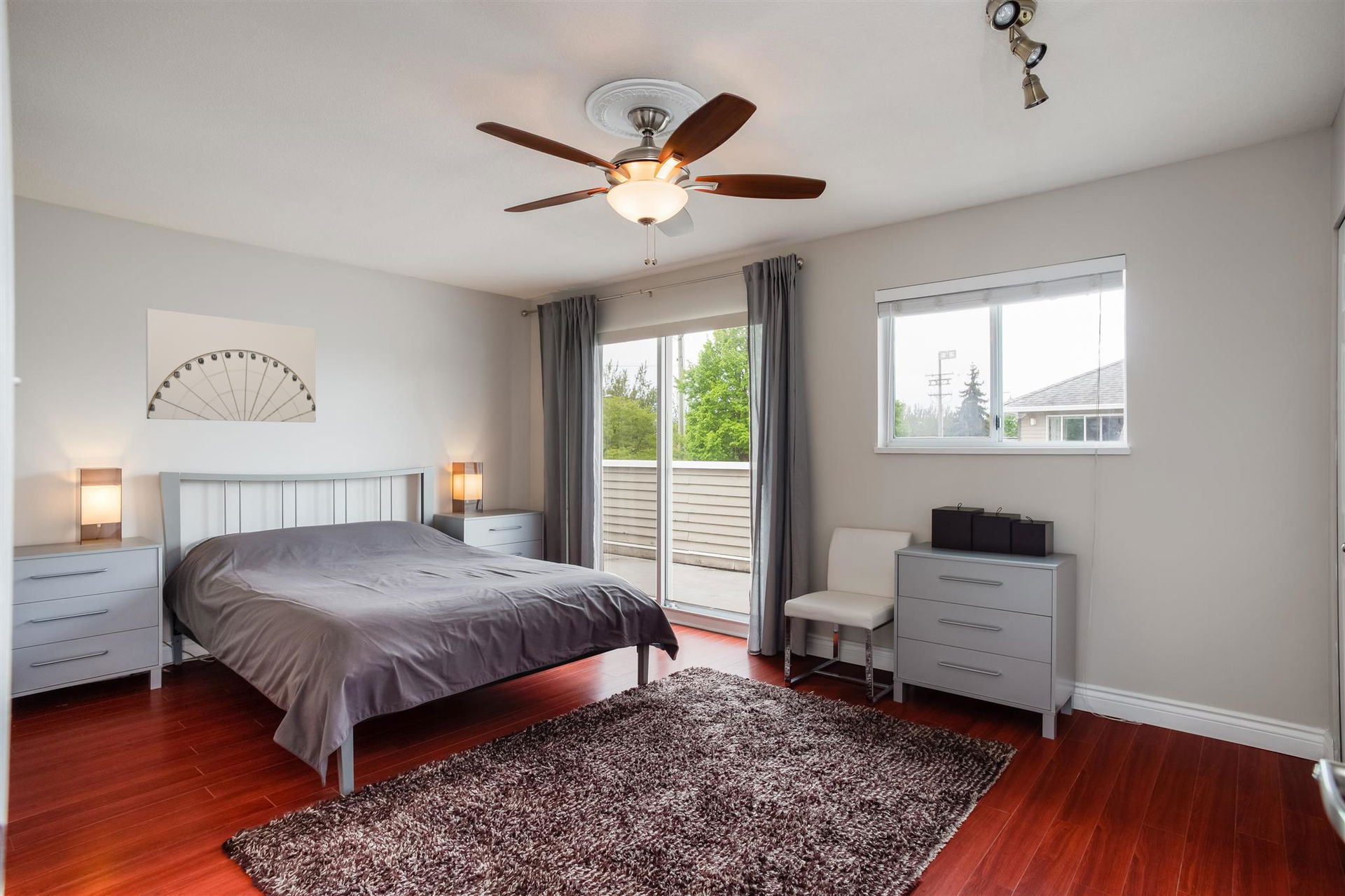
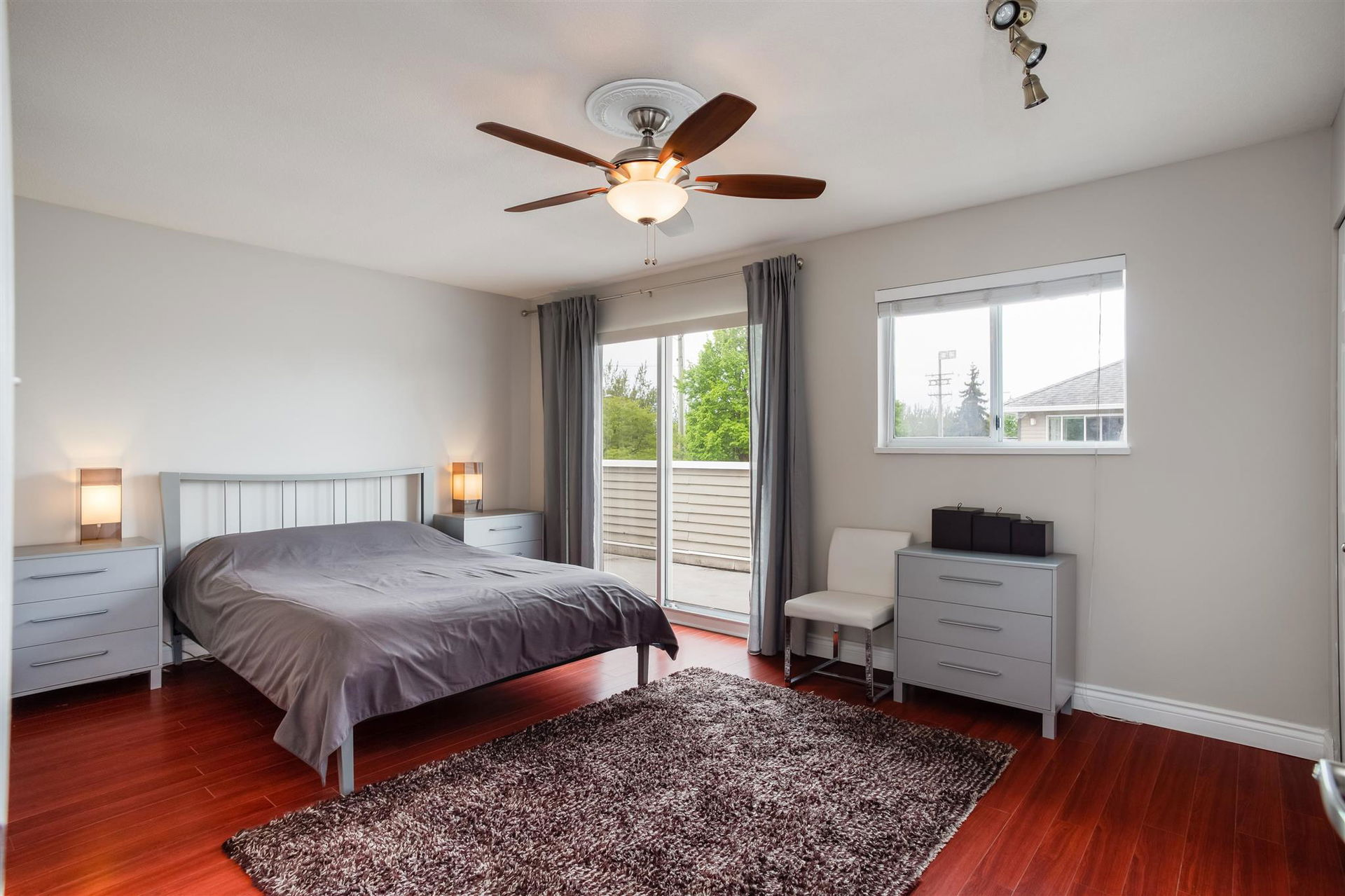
- wall art [145,308,317,423]
